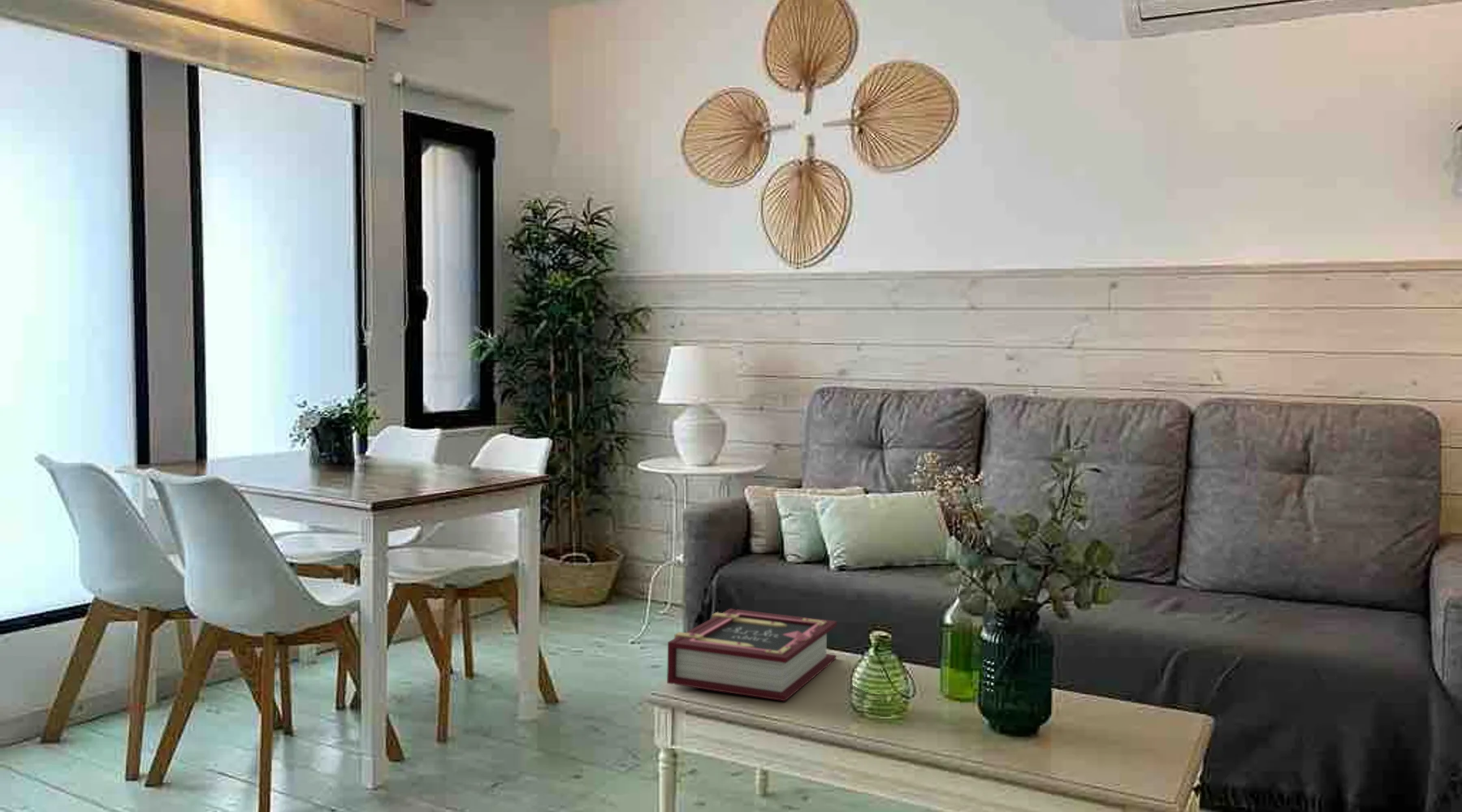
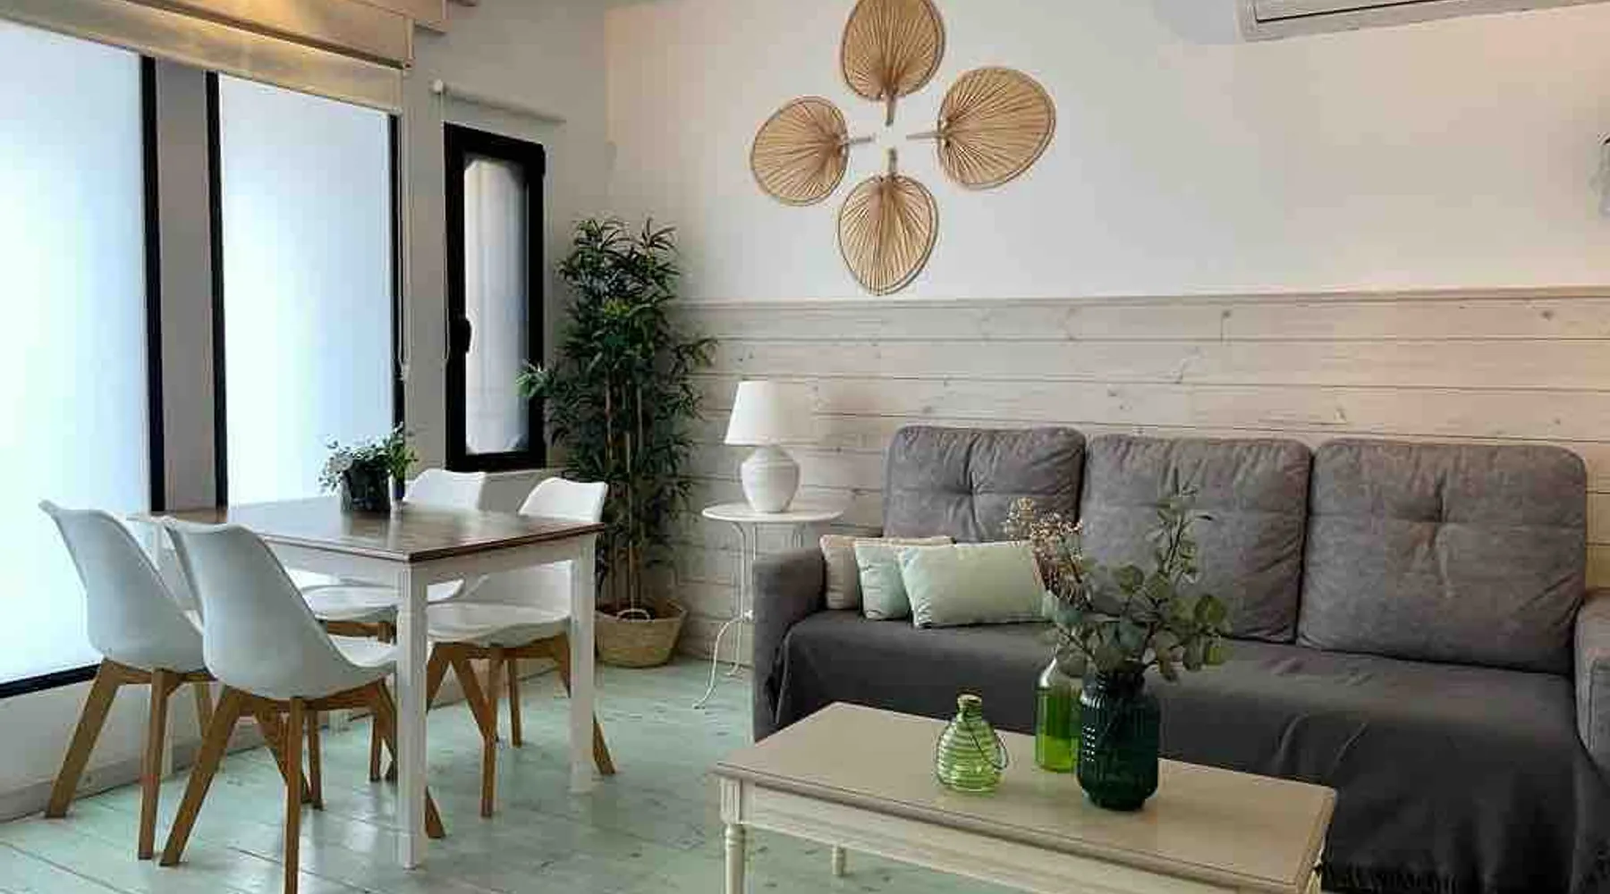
- book [666,608,837,702]
